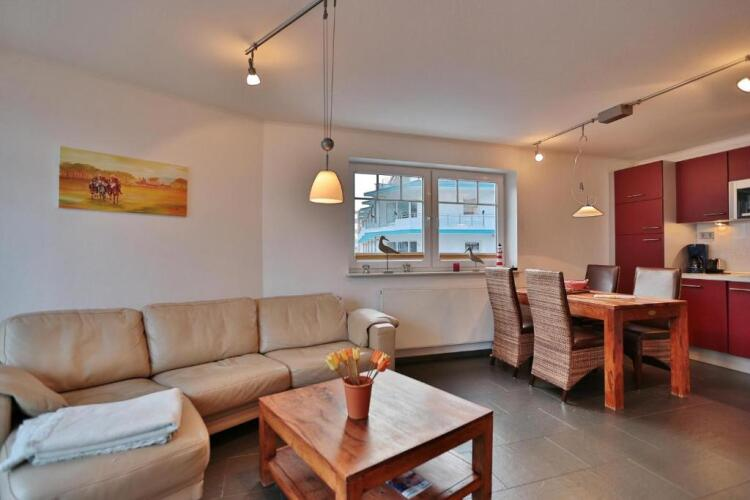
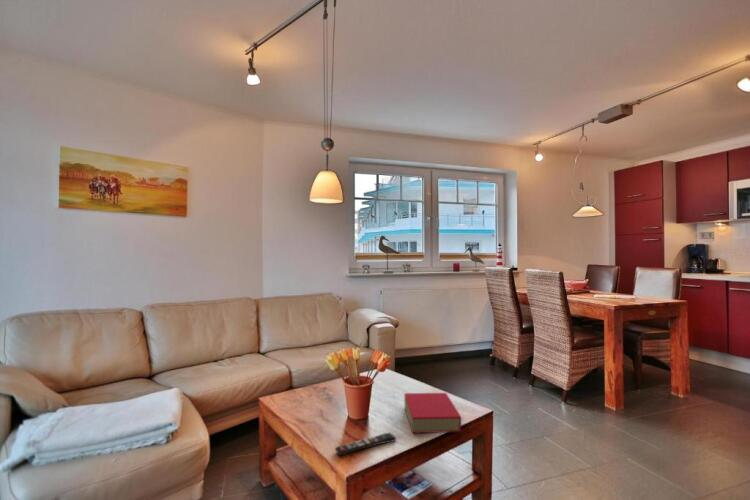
+ remote control [334,432,397,457]
+ book [403,392,462,434]
